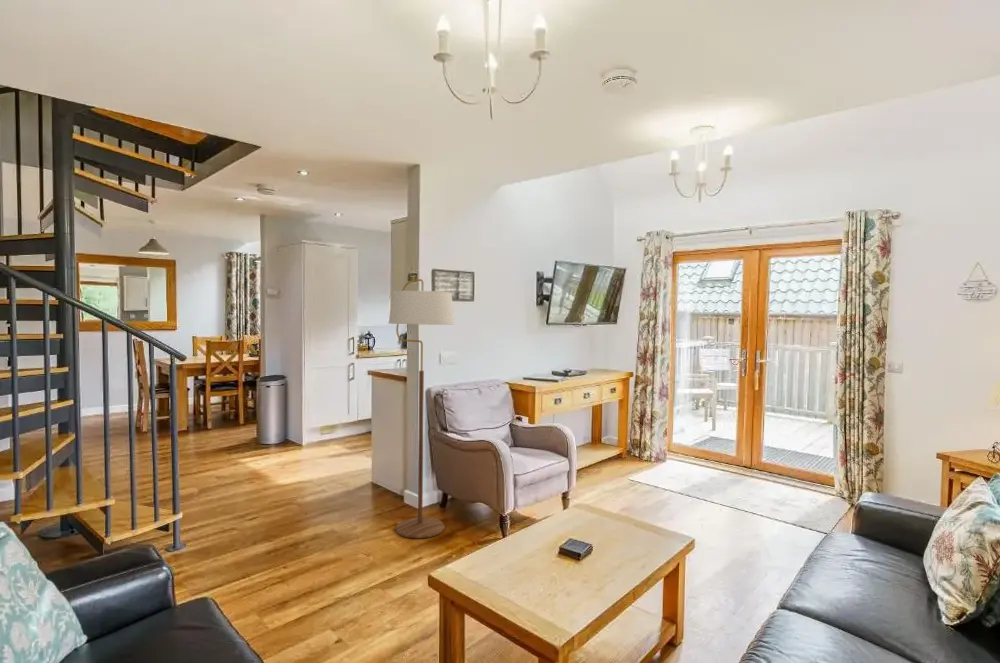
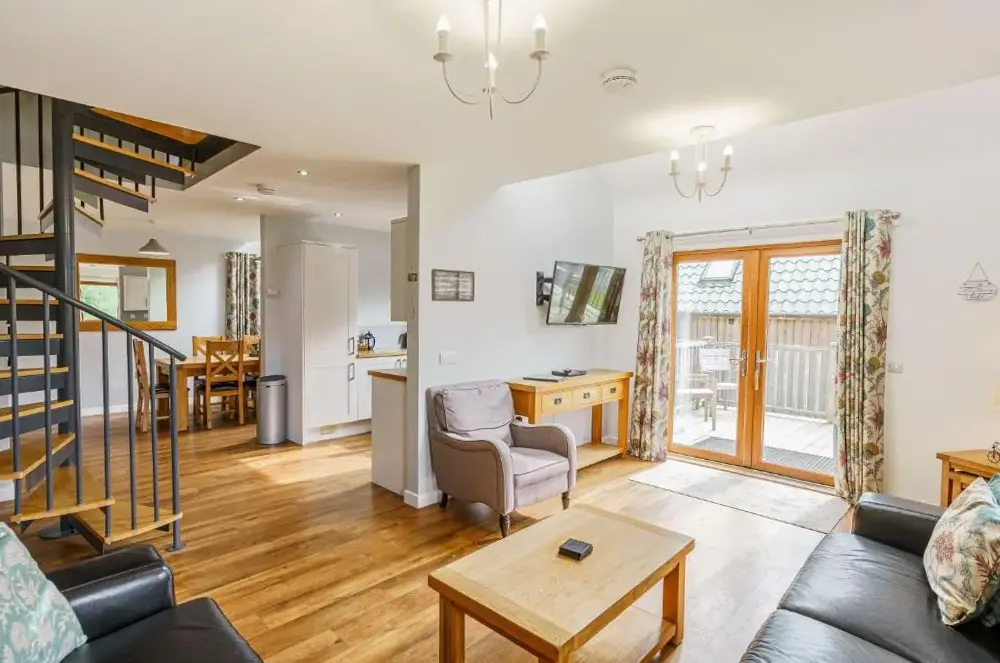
- floor lamp [388,278,456,539]
